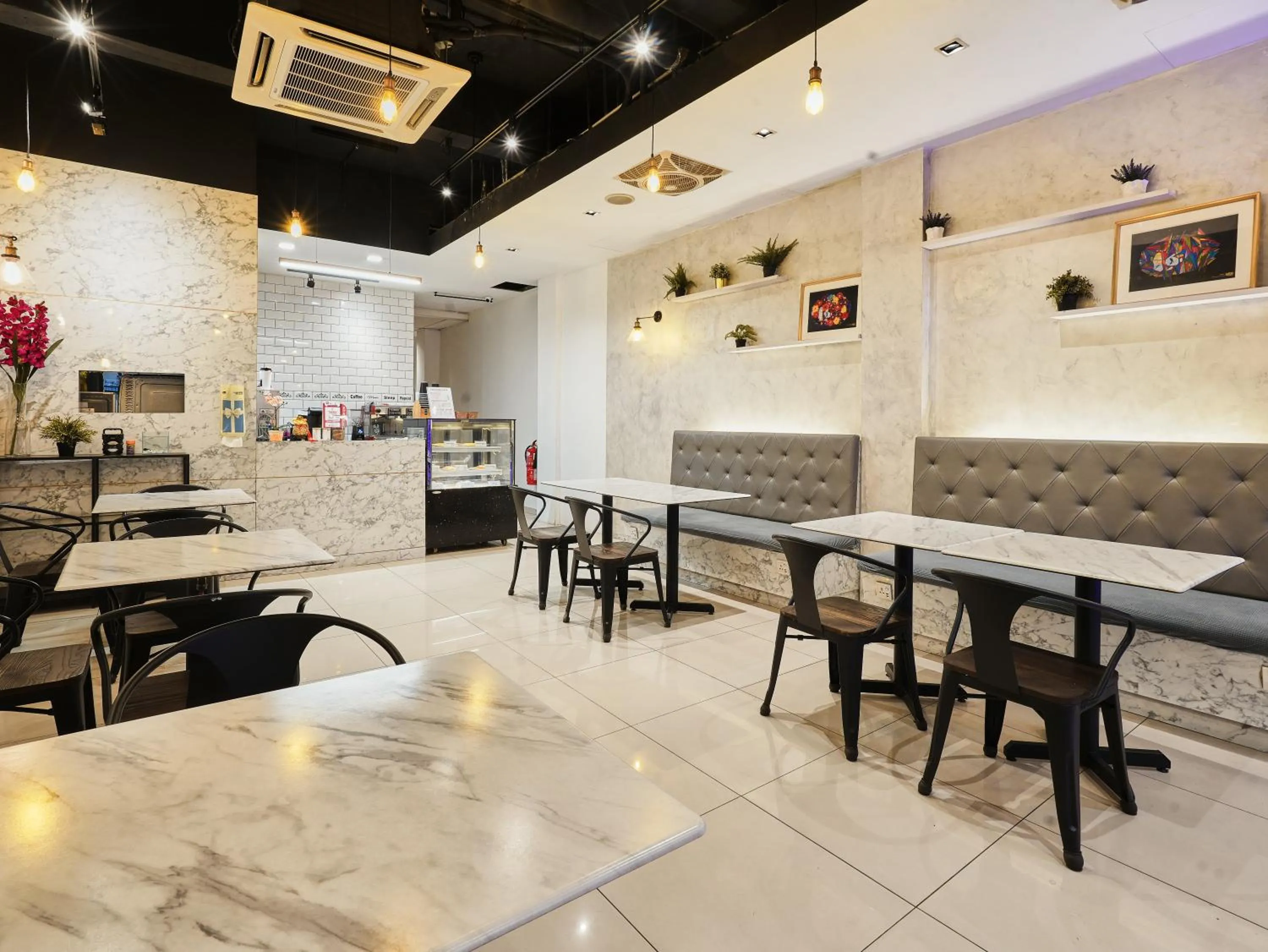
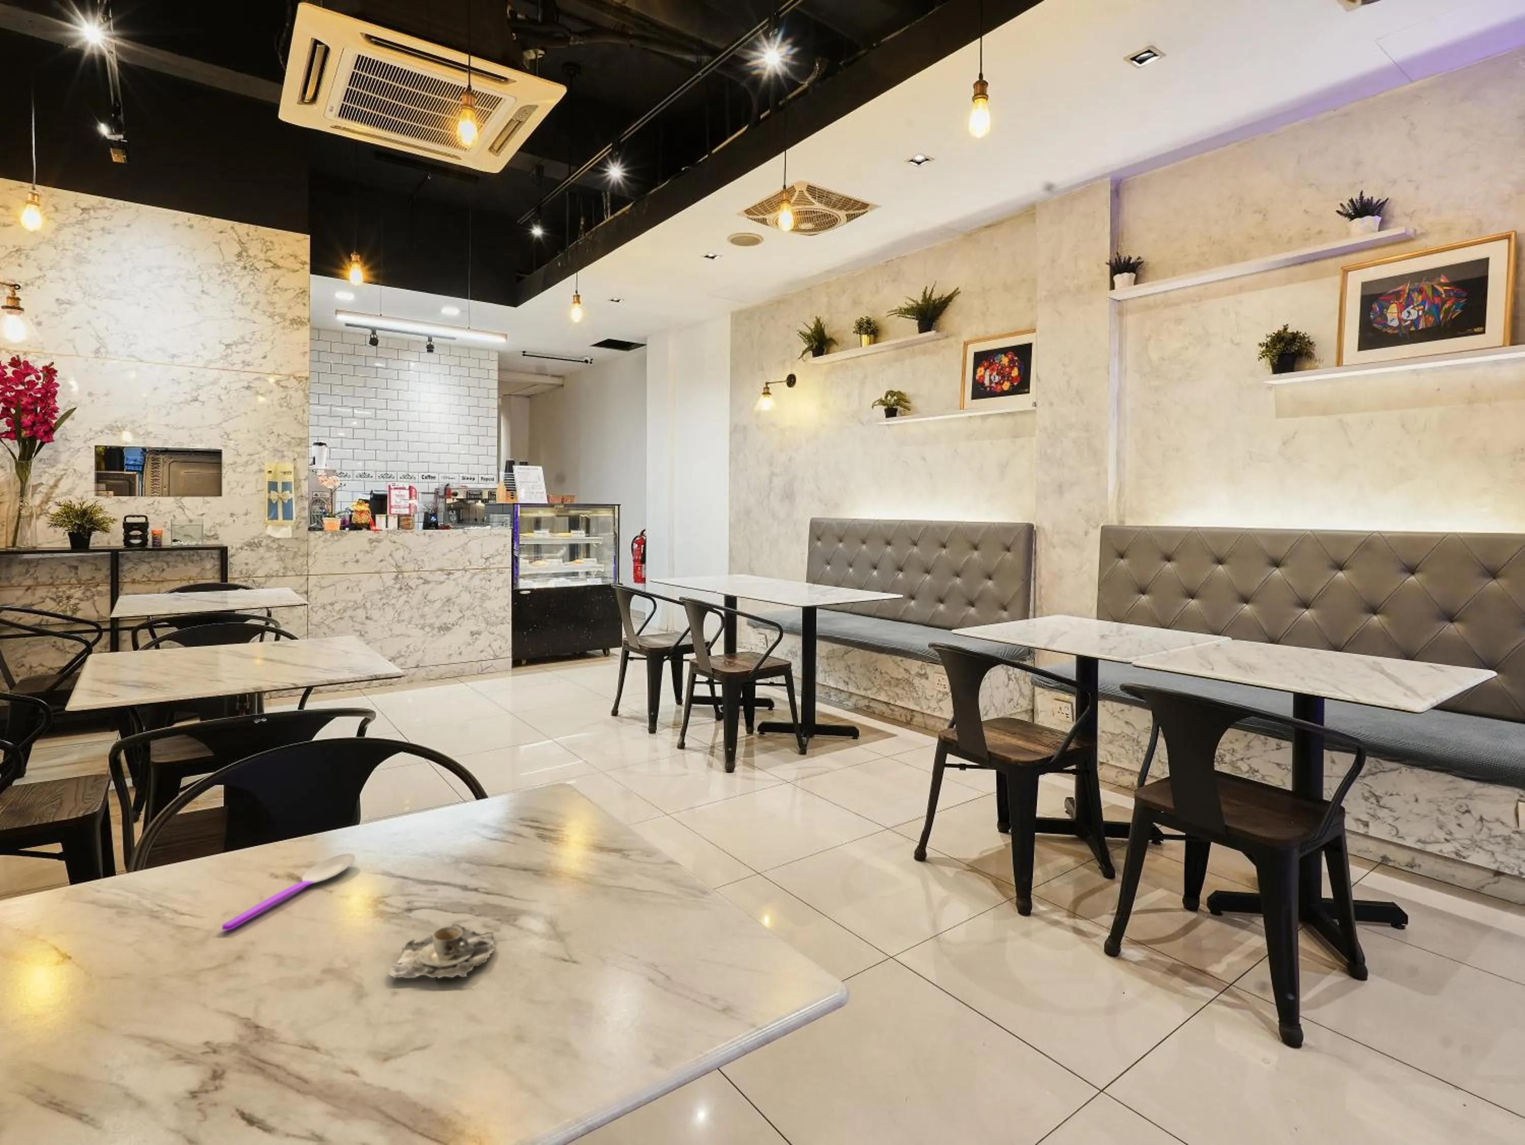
+ spoon [221,853,356,931]
+ coffee cup [388,901,496,979]
